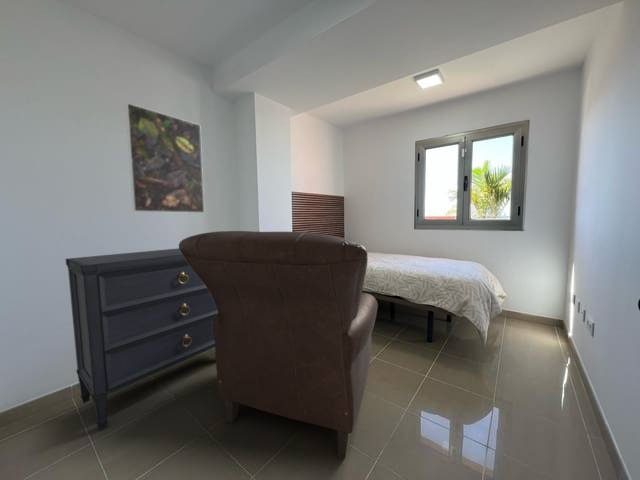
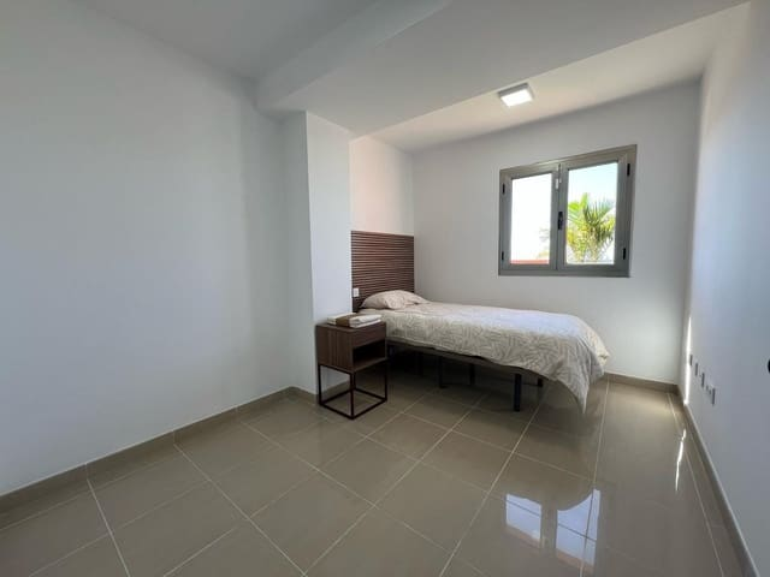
- chair [178,230,379,459]
- dresser [65,247,218,432]
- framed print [125,102,205,214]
